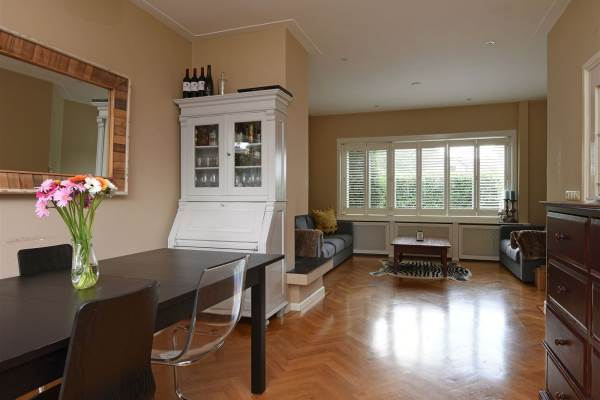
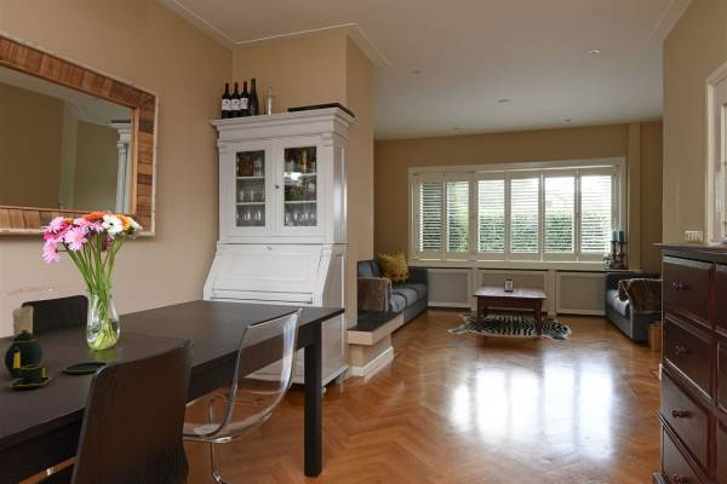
+ candle [11,305,34,339]
+ teapot [4,329,109,390]
